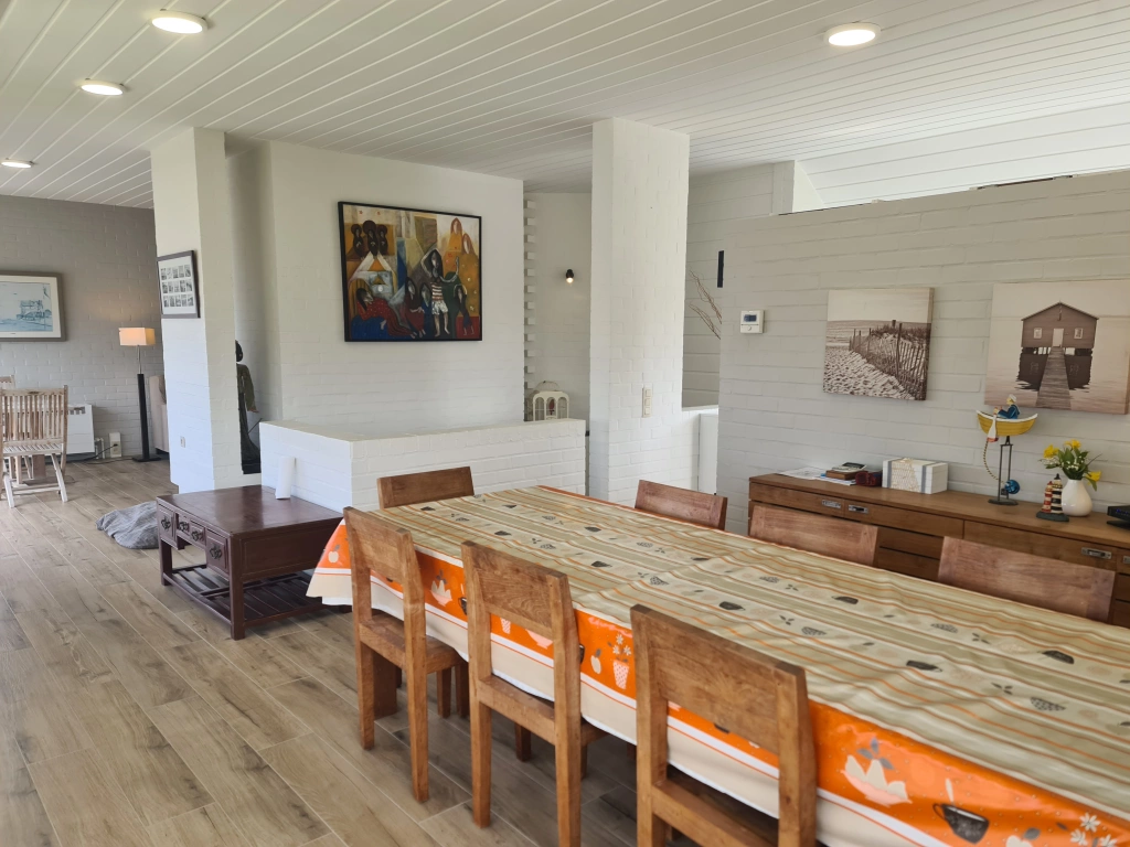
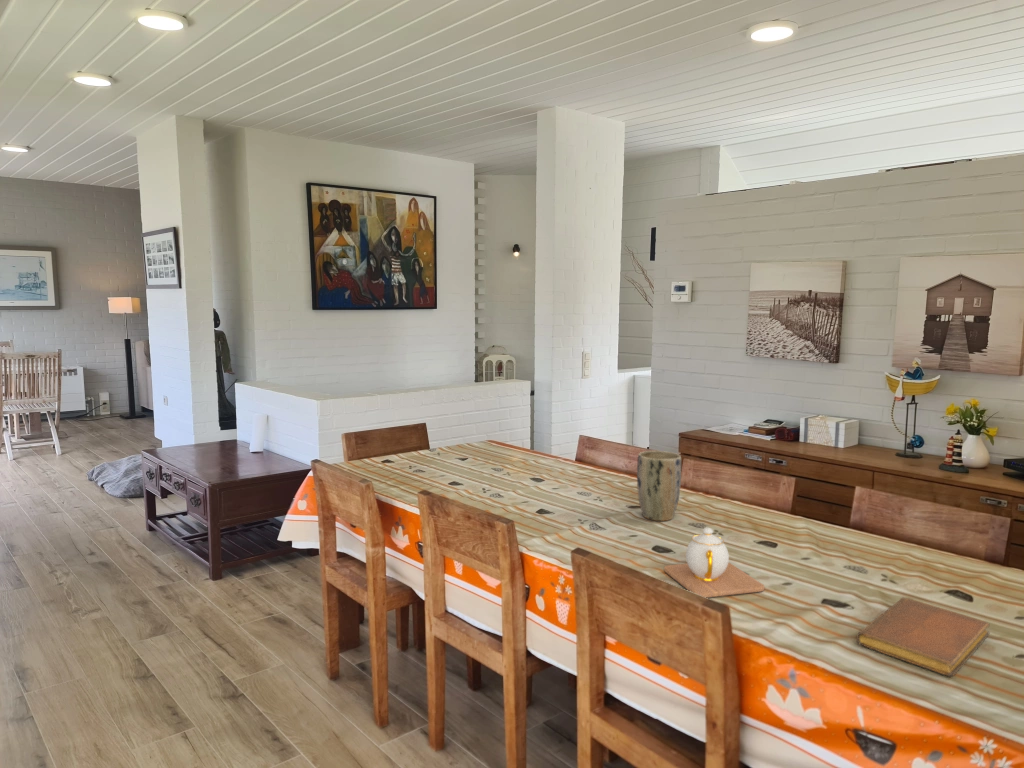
+ notebook [856,597,991,677]
+ teapot [663,527,765,599]
+ plant pot [636,450,682,522]
